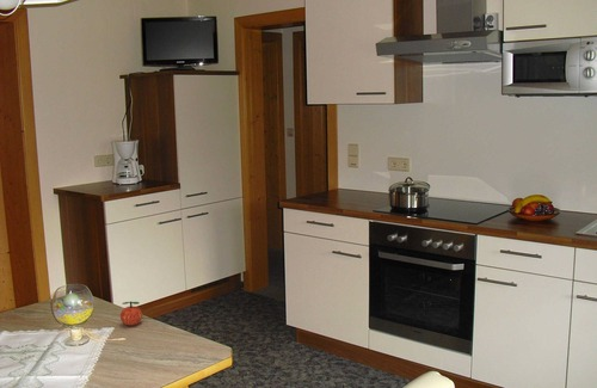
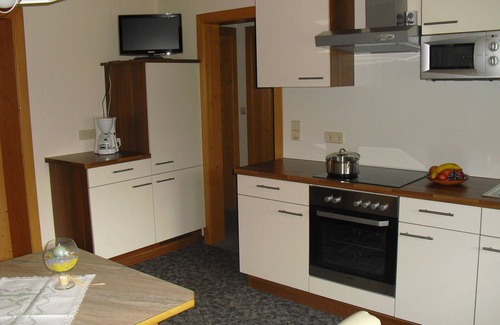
- apple [119,300,143,327]
